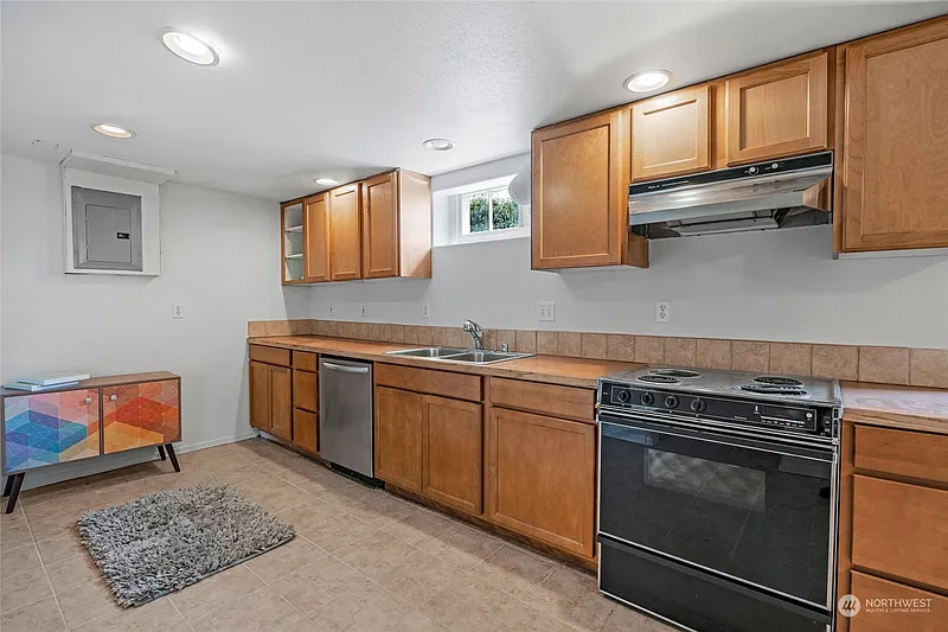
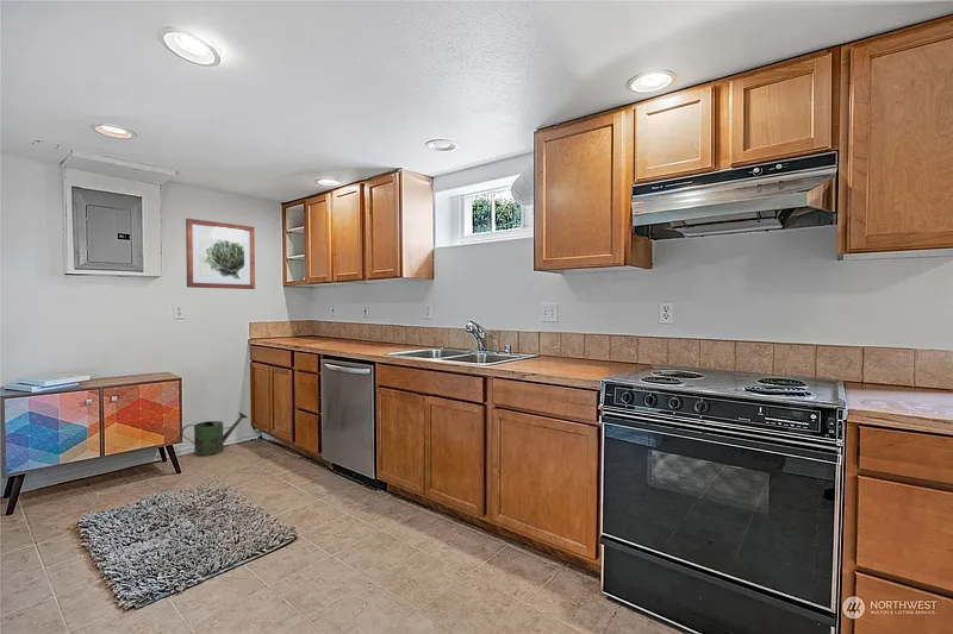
+ watering can [181,412,248,457]
+ wall art [185,218,256,290]
